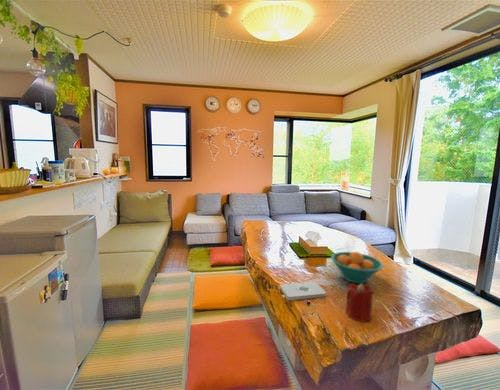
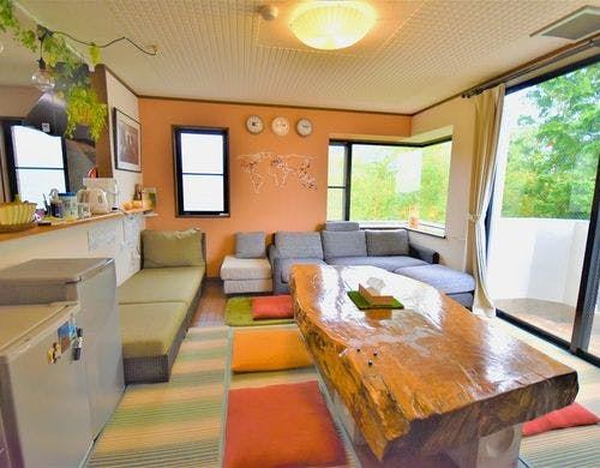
- fruit bowl [330,251,384,284]
- candle [345,283,374,323]
- notepad [279,281,327,301]
